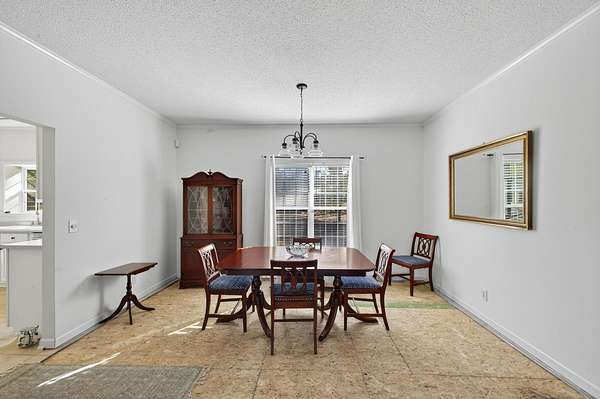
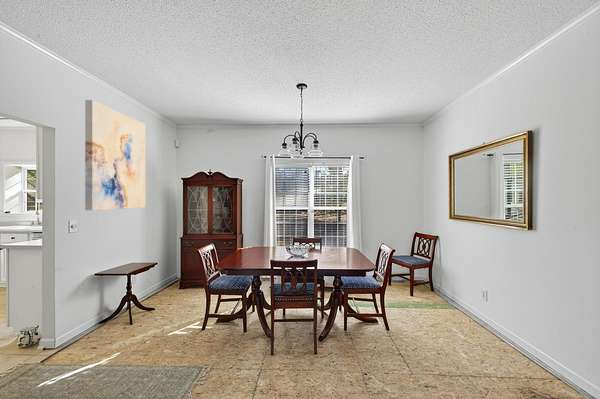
+ wall art [84,99,146,211]
